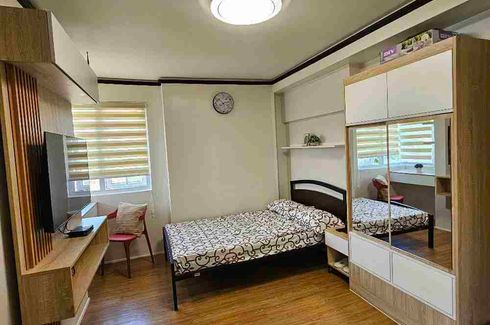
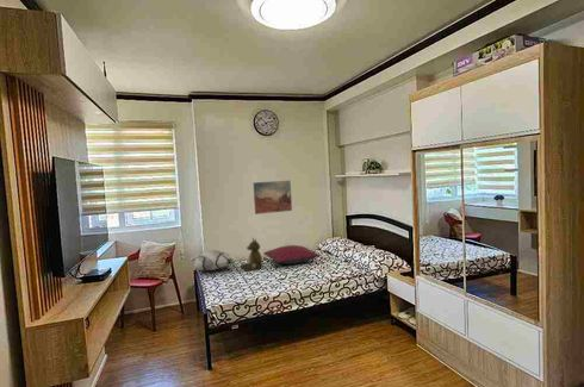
+ wall art [251,180,293,216]
+ pillow [262,244,322,266]
+ decorative pillow [190,249,236,271]
+ teddy bear [240,237,263,273]
